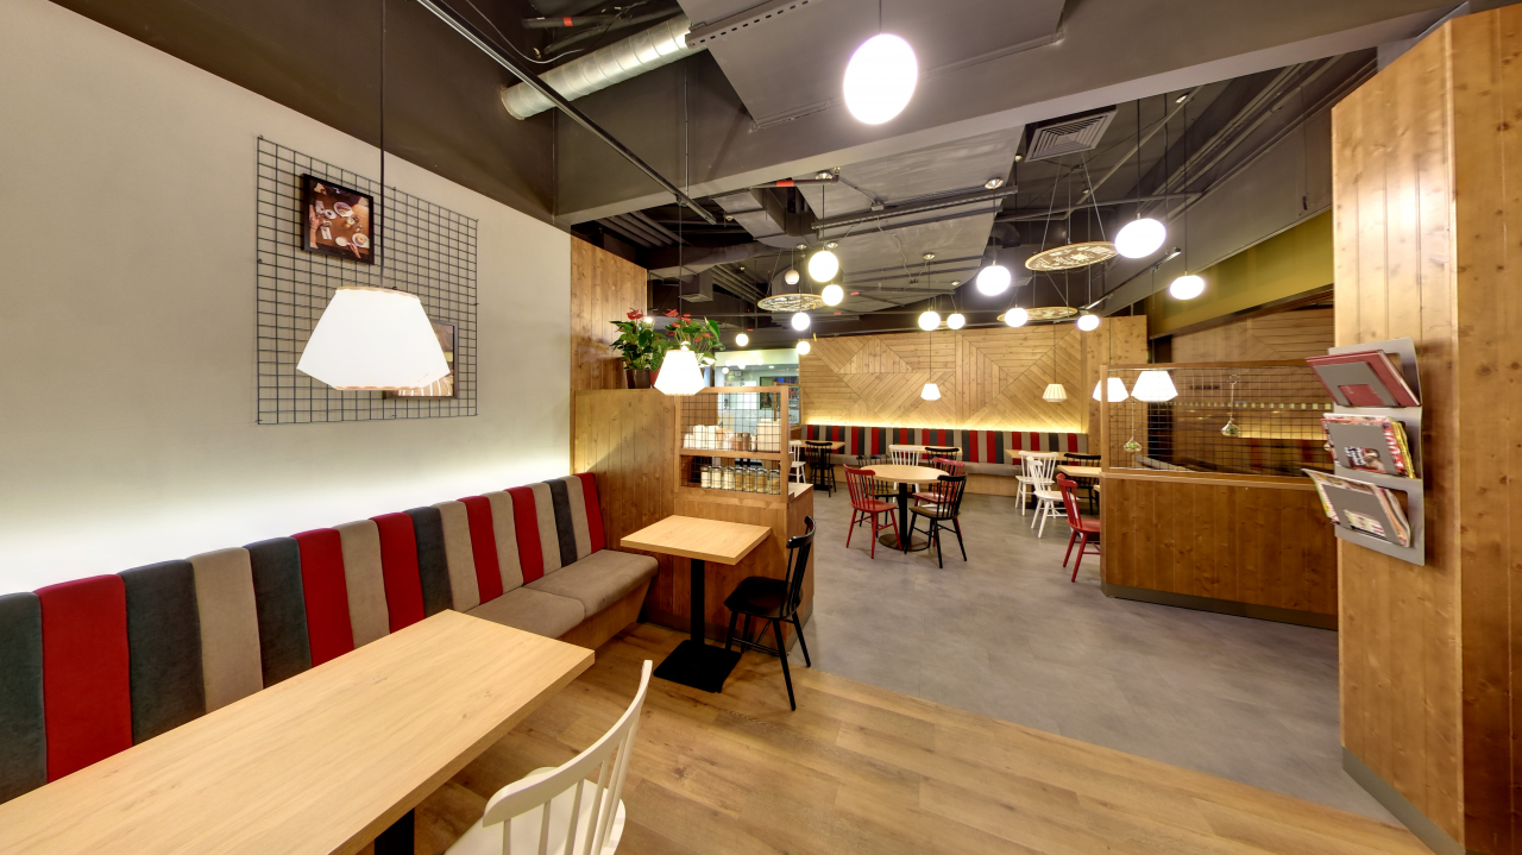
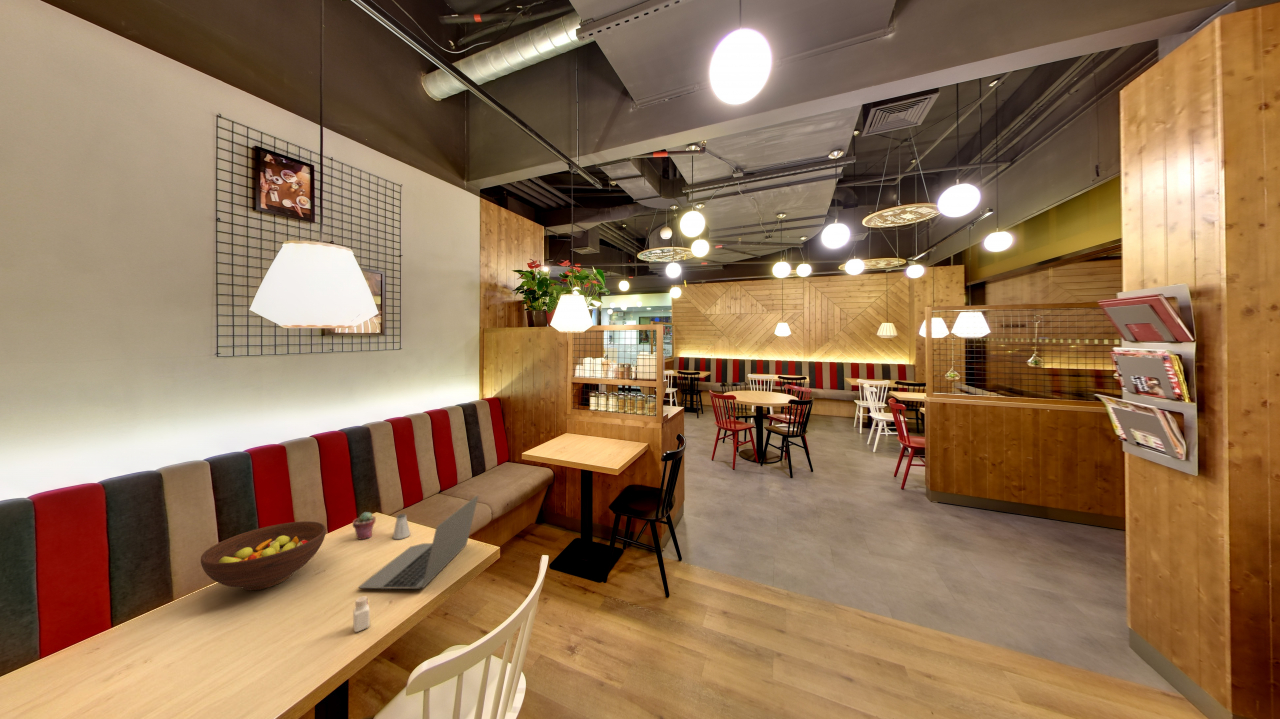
+ fruit bowl [200,520,327,591]
+ laptop [358,494,479,590]
+ pepper shaker [352,595,370,633]
+ saltshaker [392,513,411,540]
+ potted succulent [352,511,377,540]
